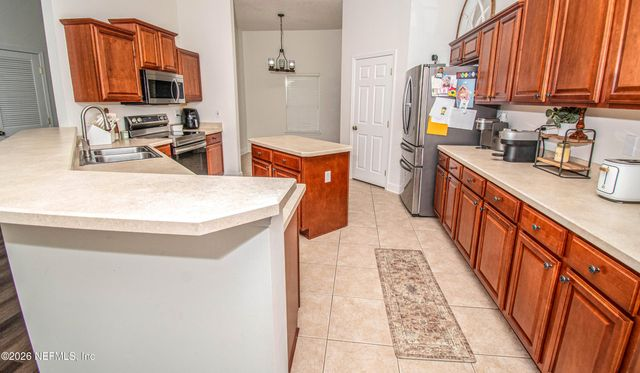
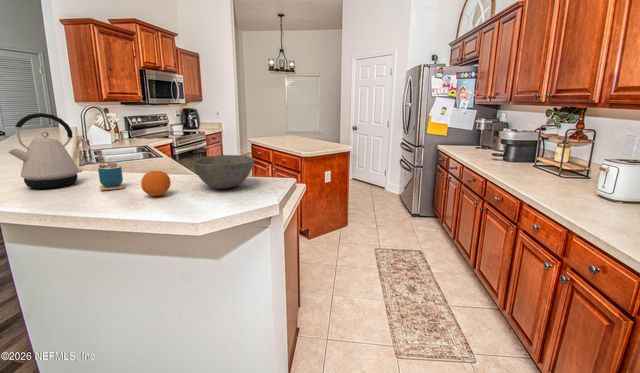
+ cup [97,153,126,191]
+ bowl [192,154,255,190]
+ fruit [140,170,172,197]
+ kettle [7,112,83,189]
